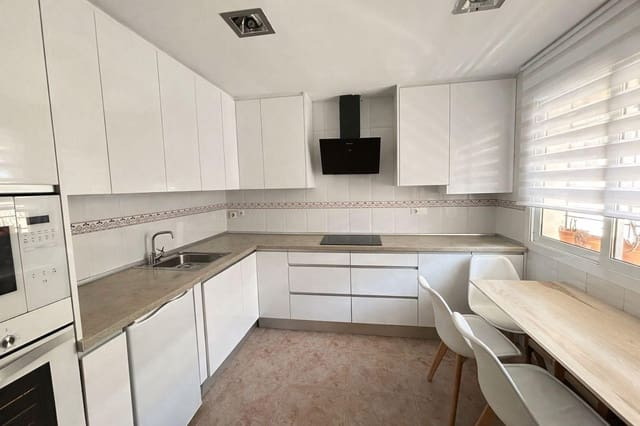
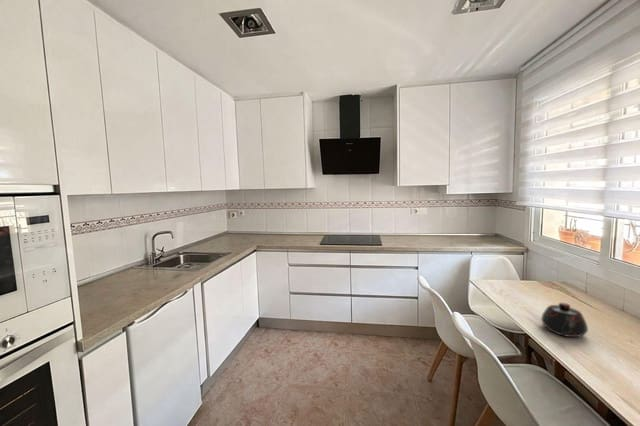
+ teapot [540,302,589,338]
